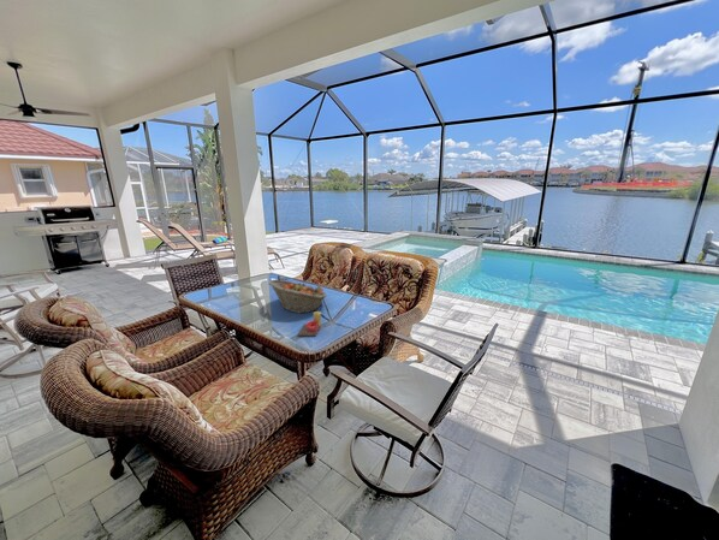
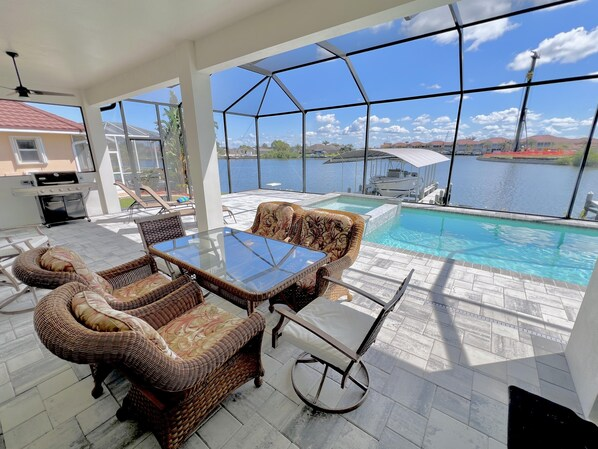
- candle [297,310,322,337]
- fruit basket [268,279,328,314]
